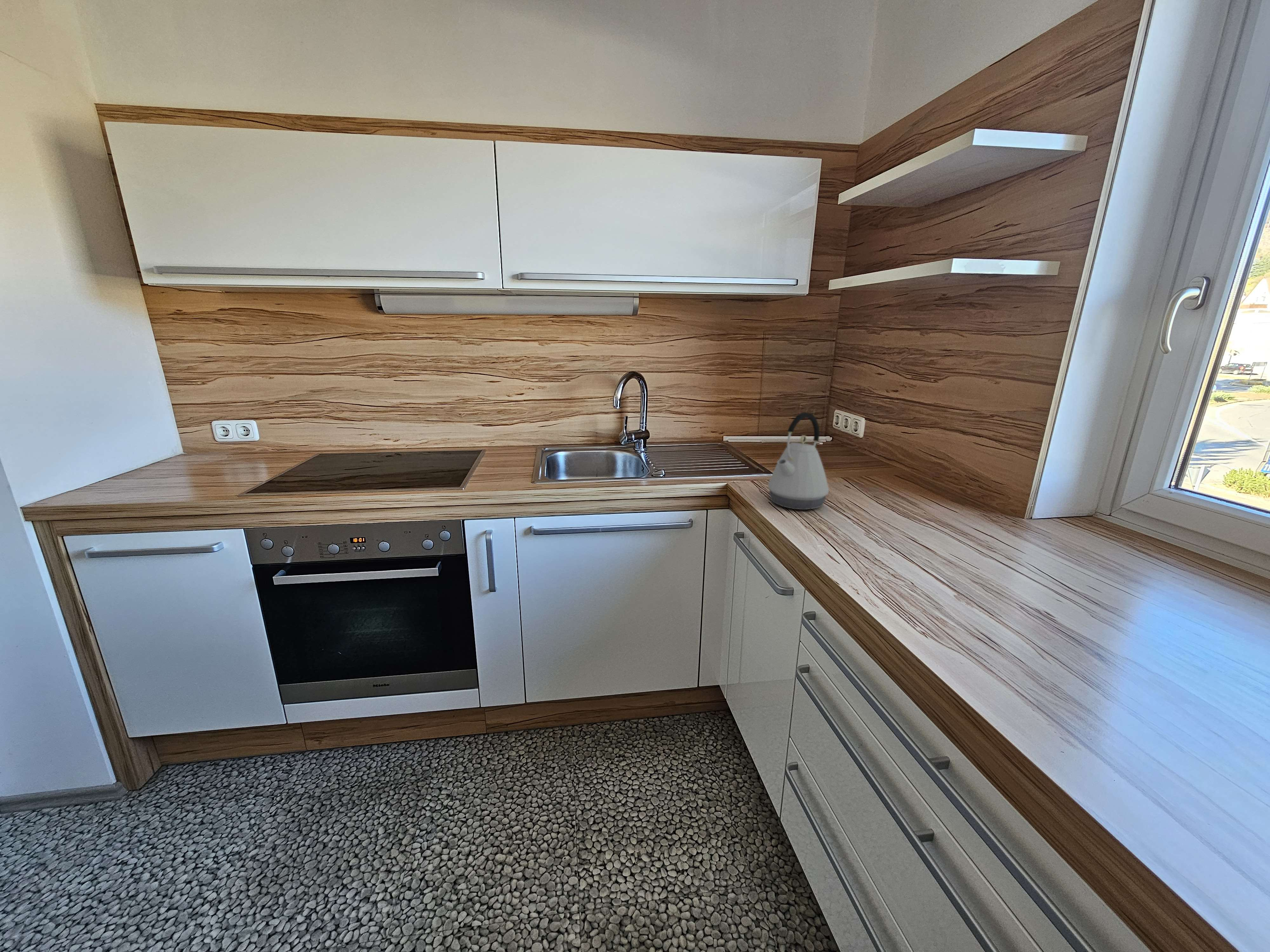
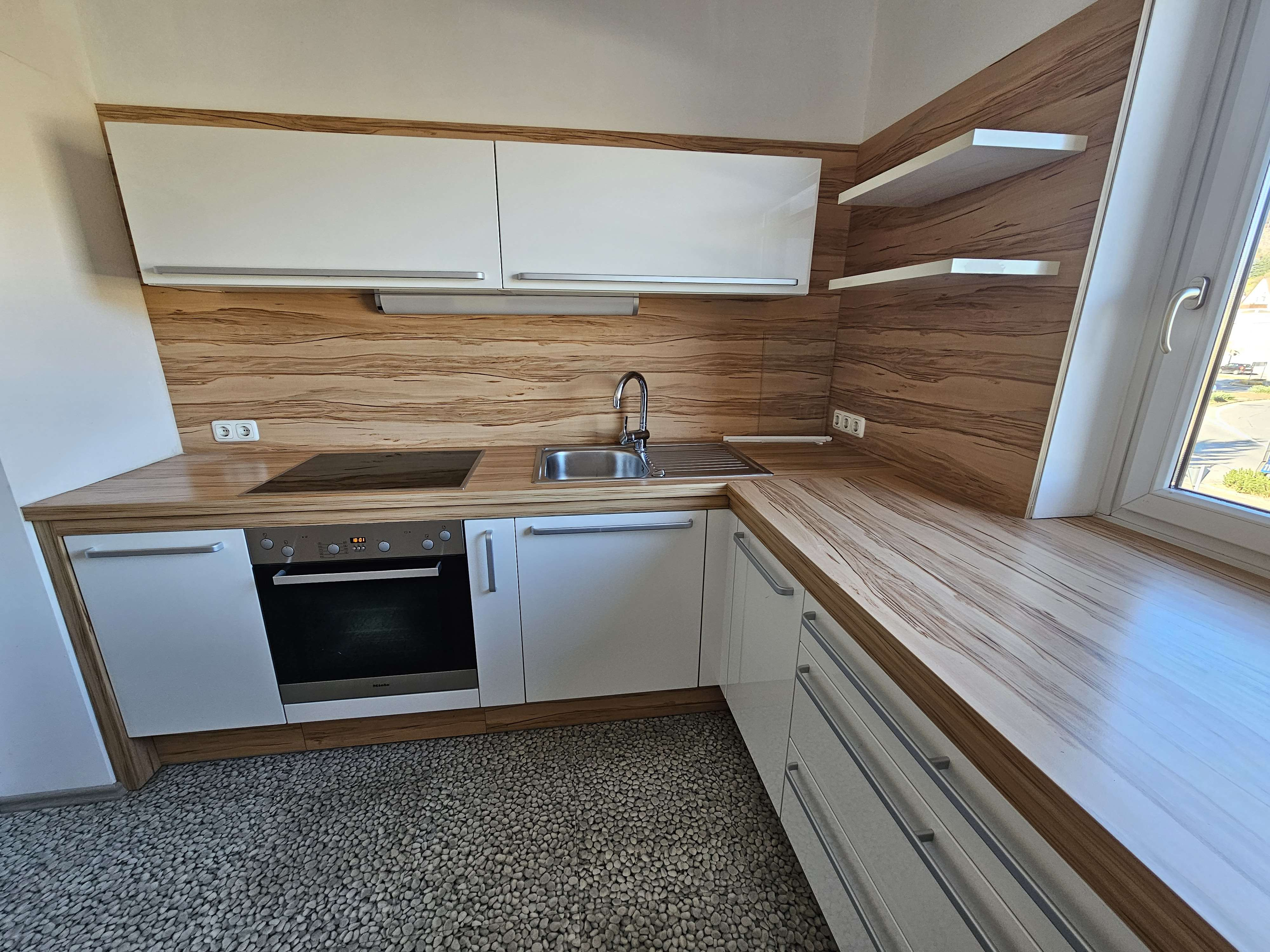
- kettle [767,412,829,510]
